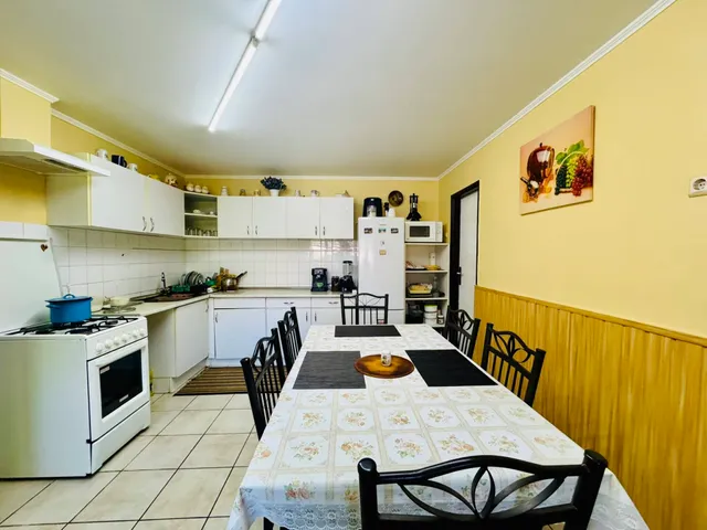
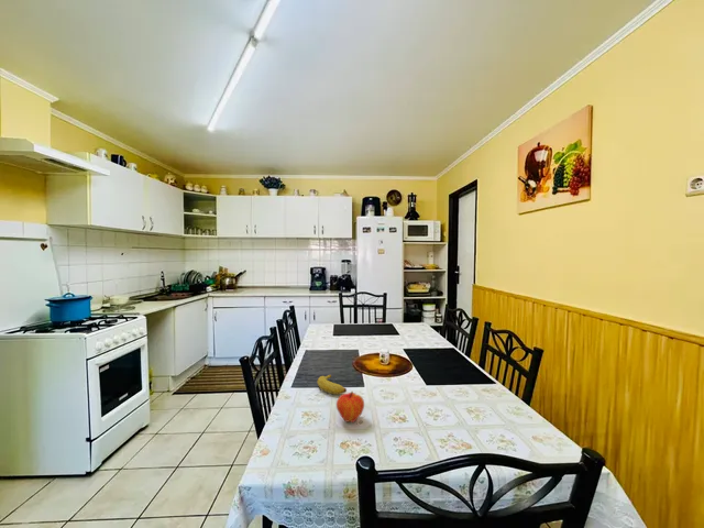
+ banana [317,374,348,396]
+ fruit [336,391,365,424]
